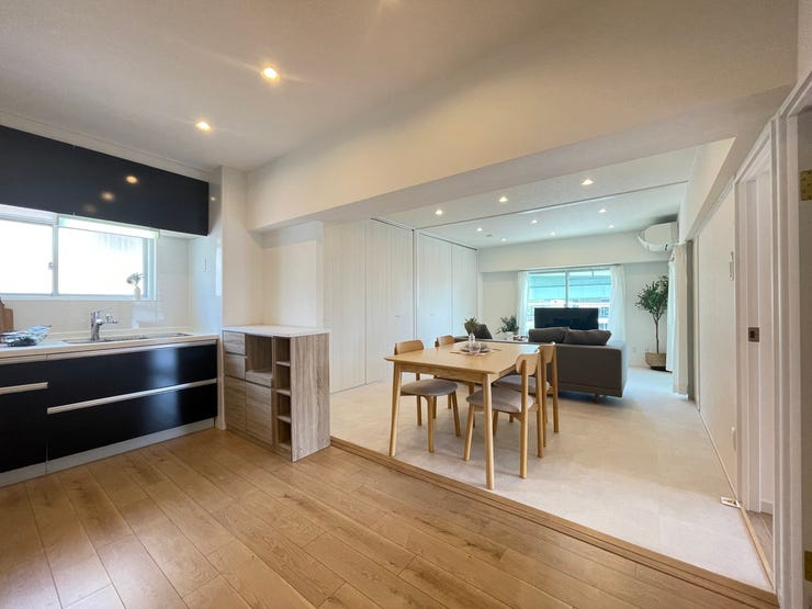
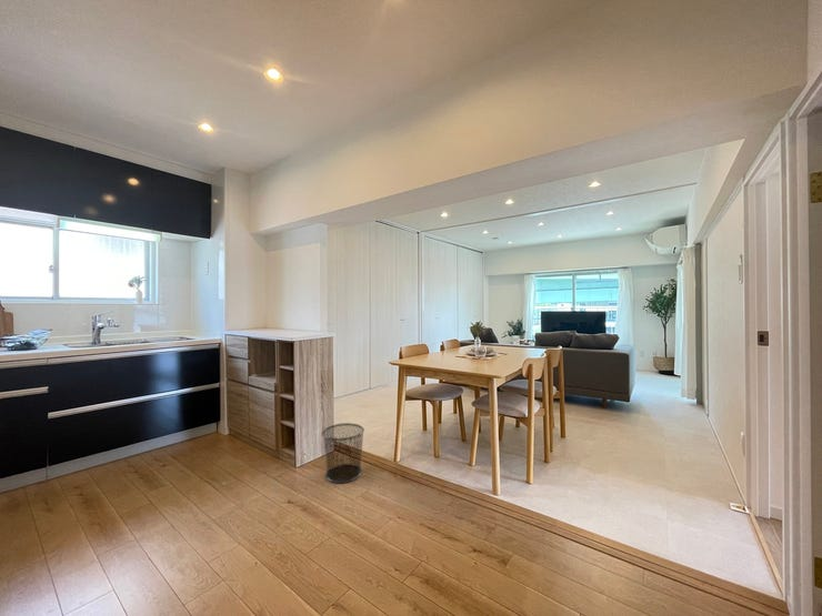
+ waste bin [321,422,365,484]
